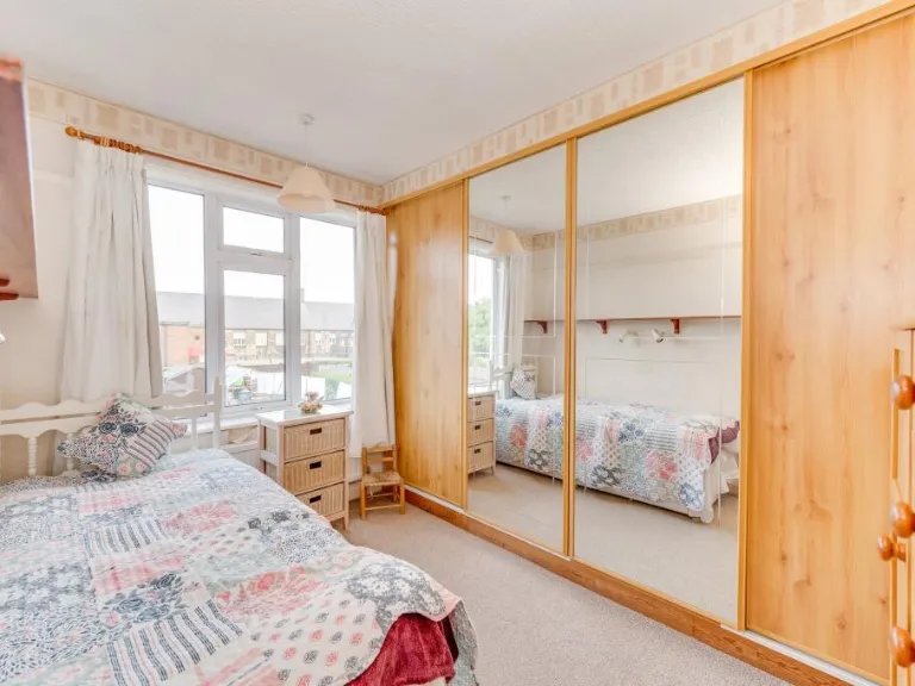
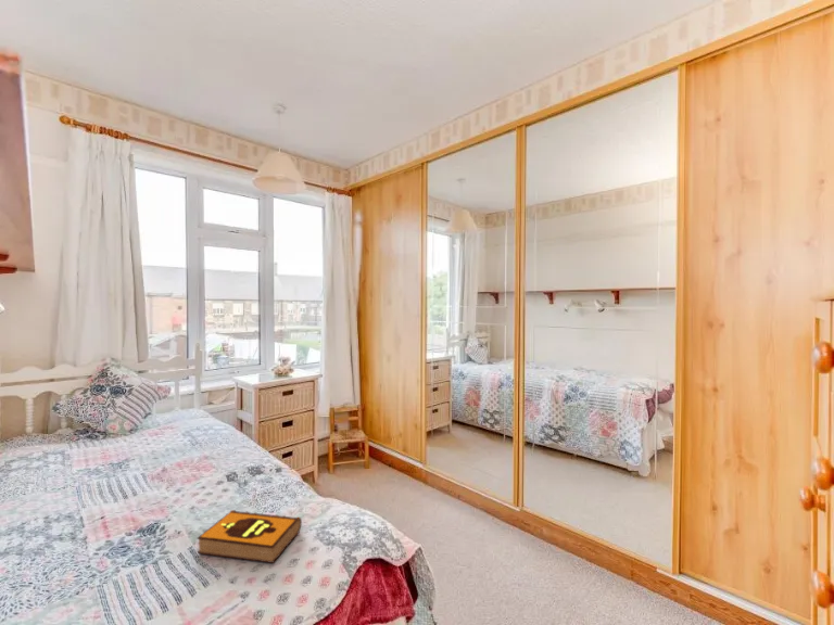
+ hardback book [197,509,303,564]
